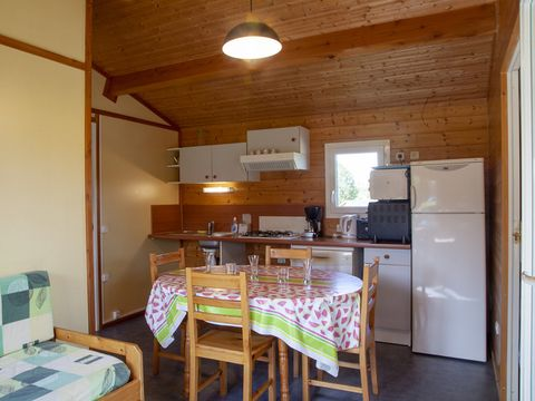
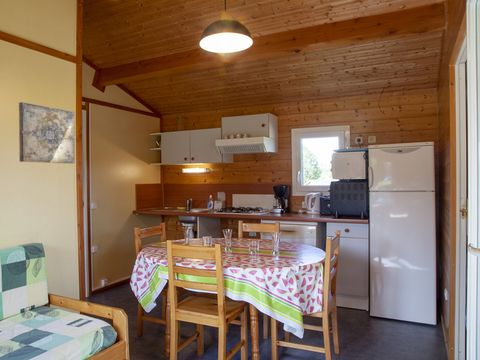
+ wall art [18,101,76,164]
